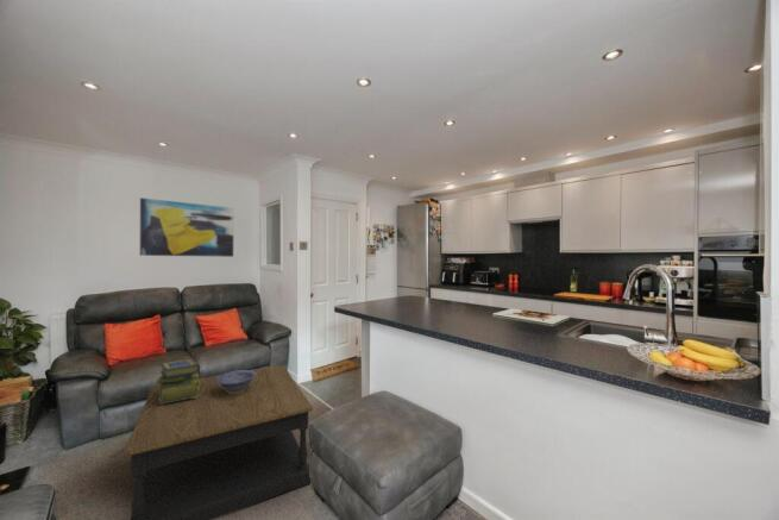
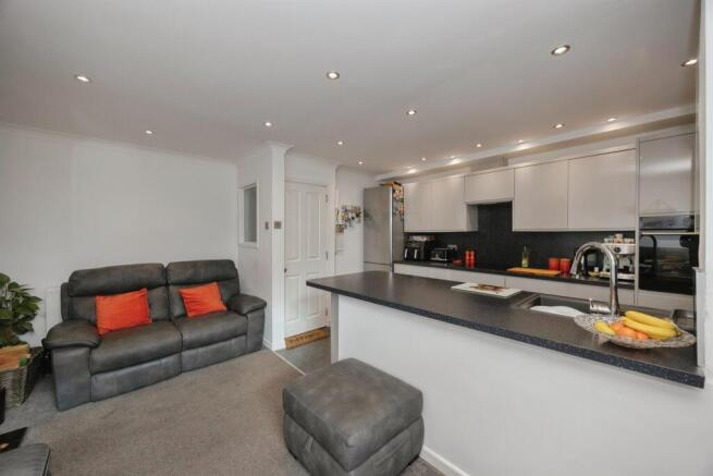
- wall art [139,196,234,258]
- stack of books [153,358,201,403]
- coffee table [122,364,314,520]
- decorative bowl [215,369,257,394]
